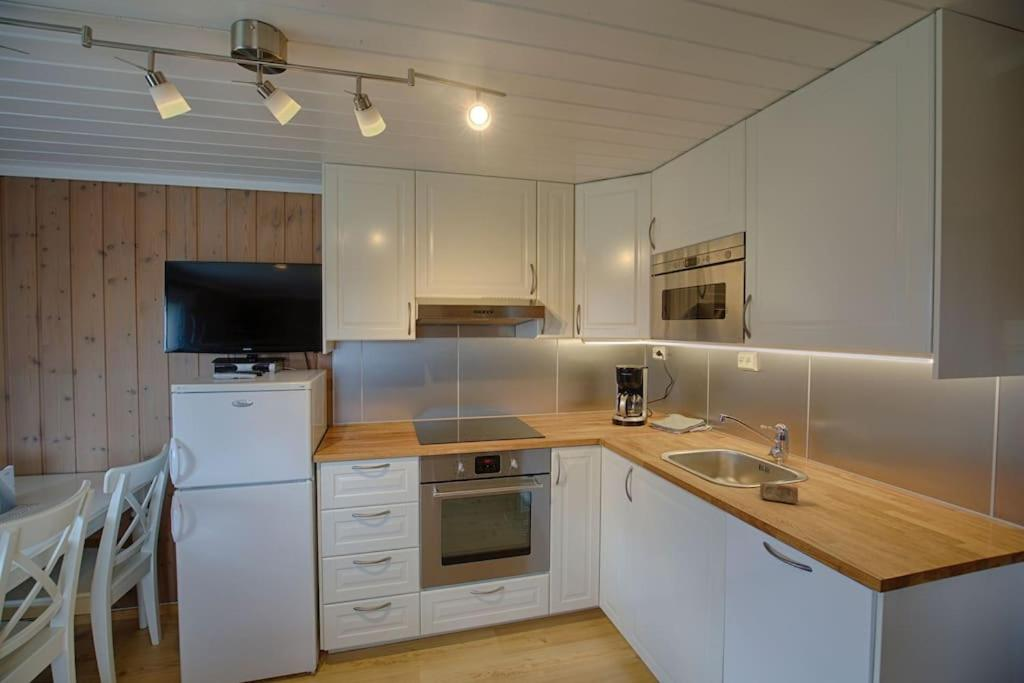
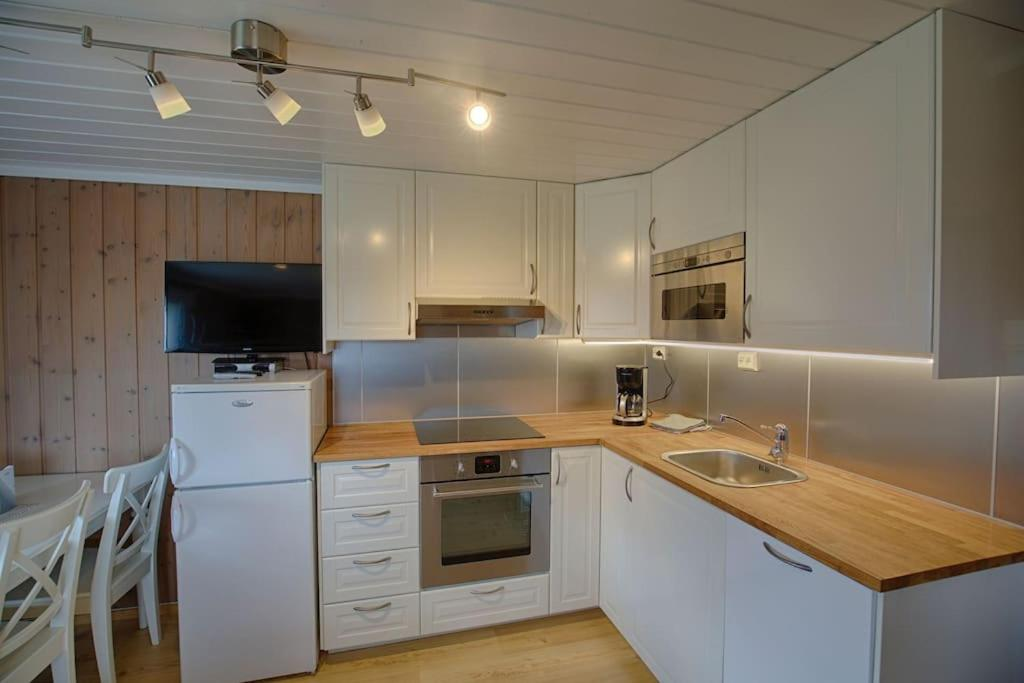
- soap bar [759,481,799,505]
